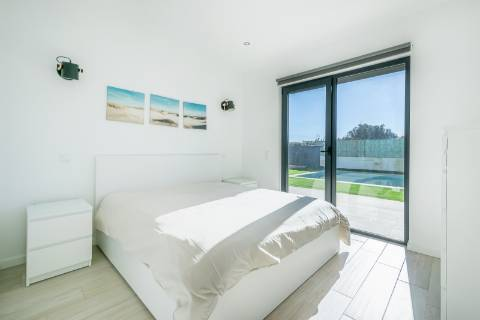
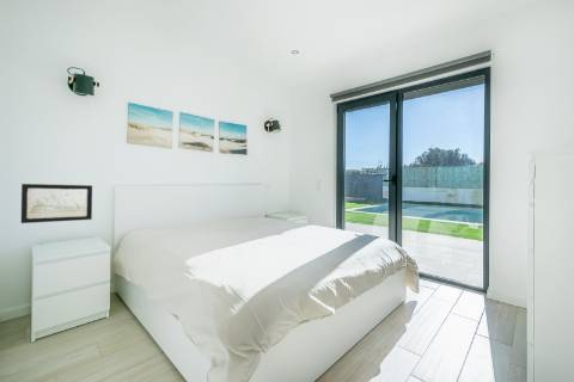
+ wall art [20,183,93,224]
